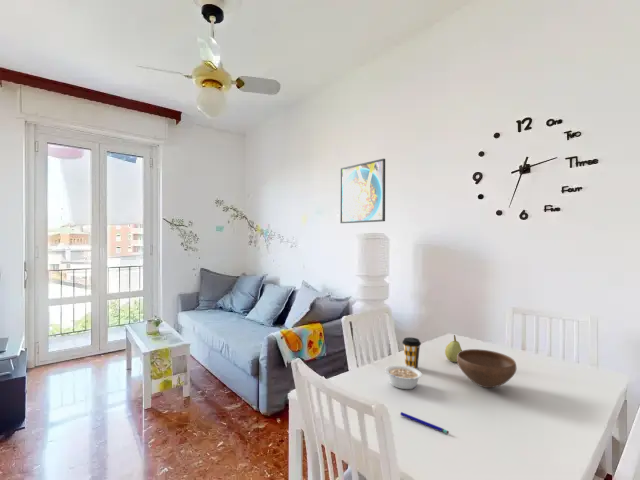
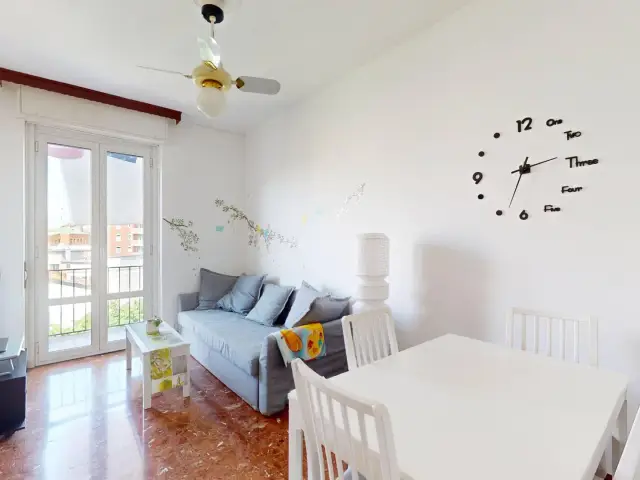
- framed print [339,158,386,224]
- coffee cup [401,336,422,370]
- fruit [444,334,463,363]
- legume [384,364,423,390]
- bowl [456,348,517,389]
- pen [400,411,450,435]
